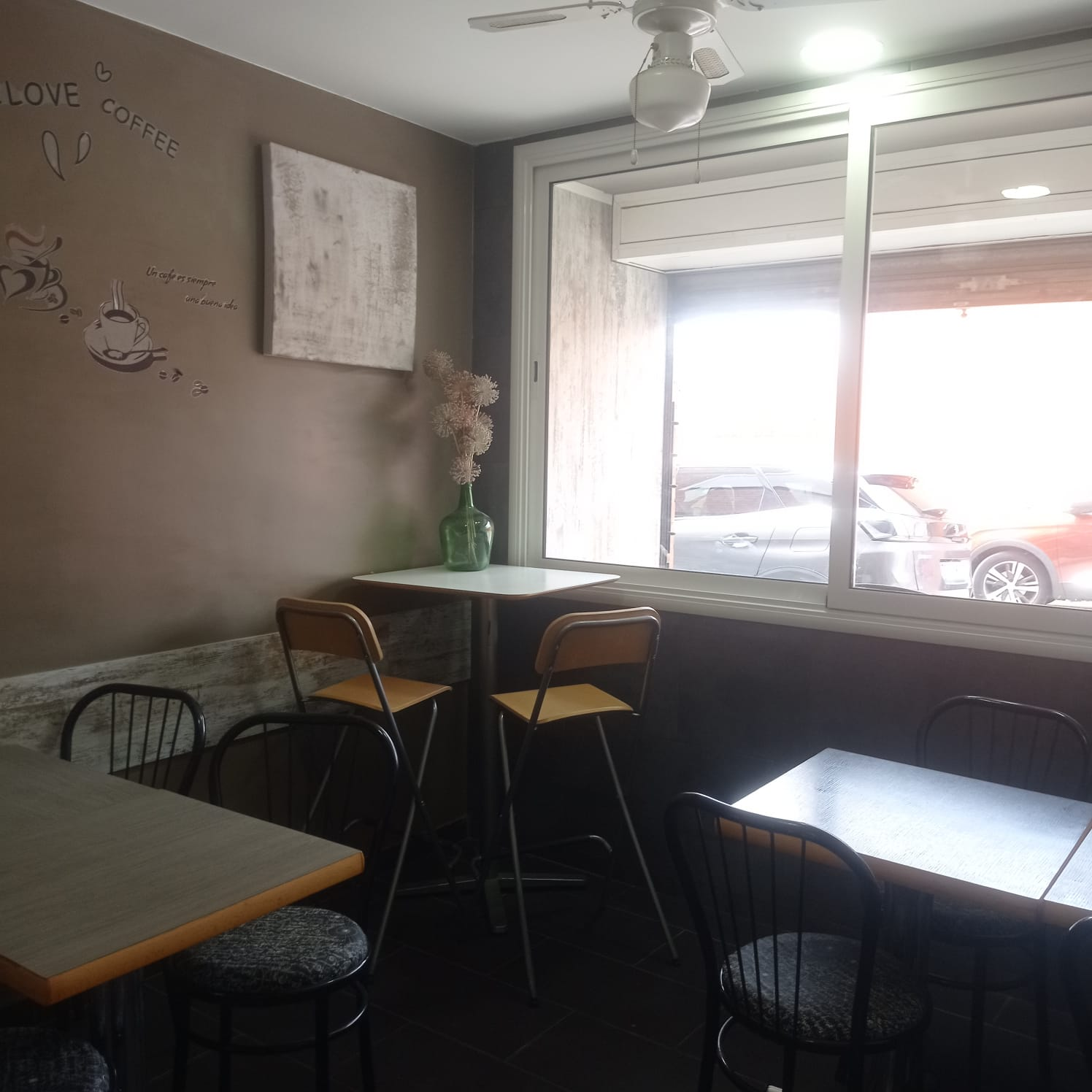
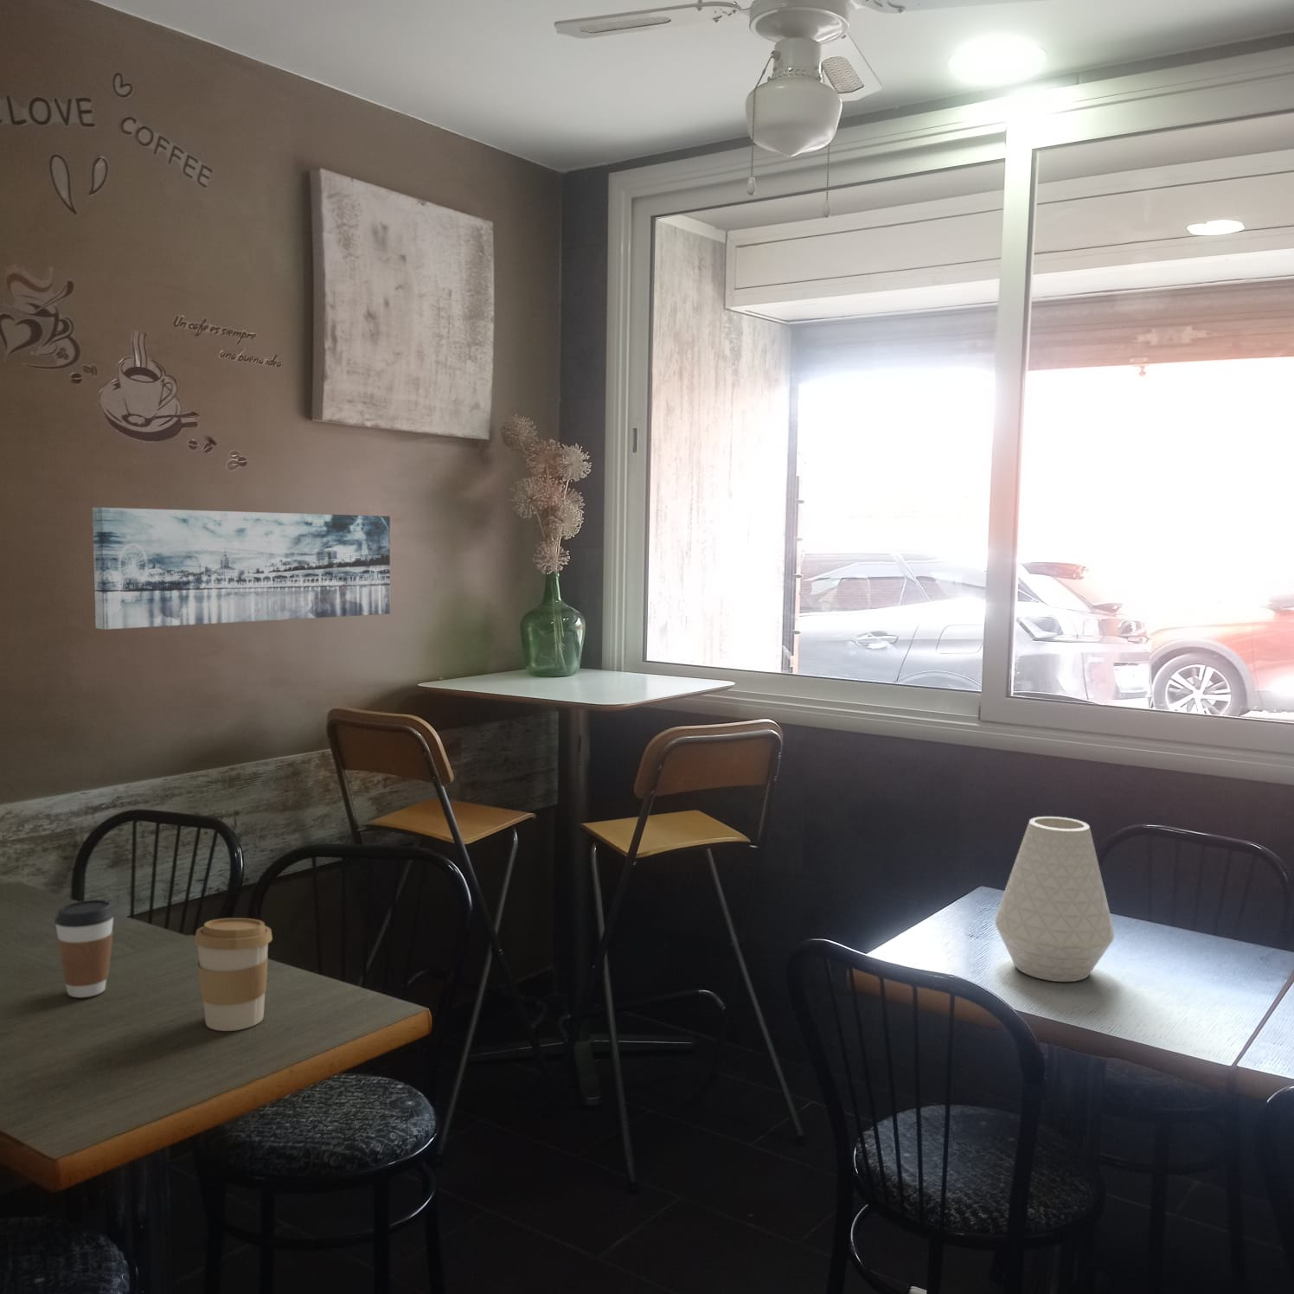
+ coffee cup [193,917,274,1032]
+ wall art [91,507,391,630]
+ coffee cup [53,898,115,998]
+ vase [994,815,1115,982]
